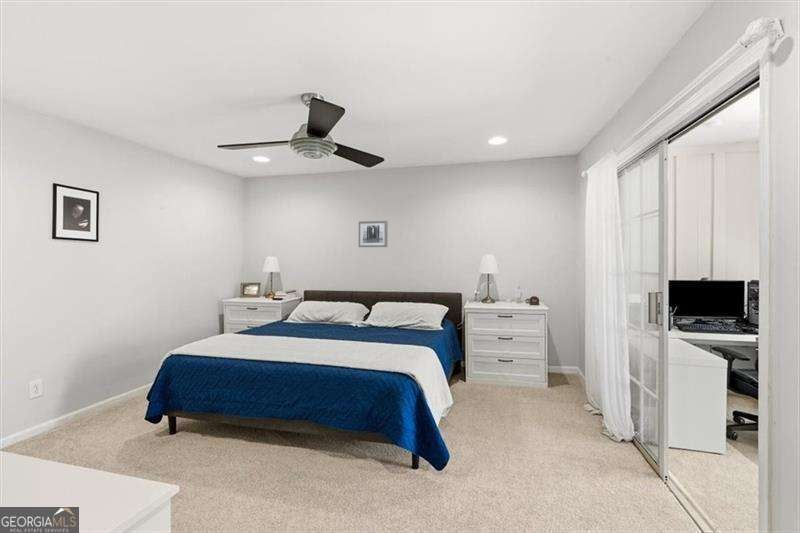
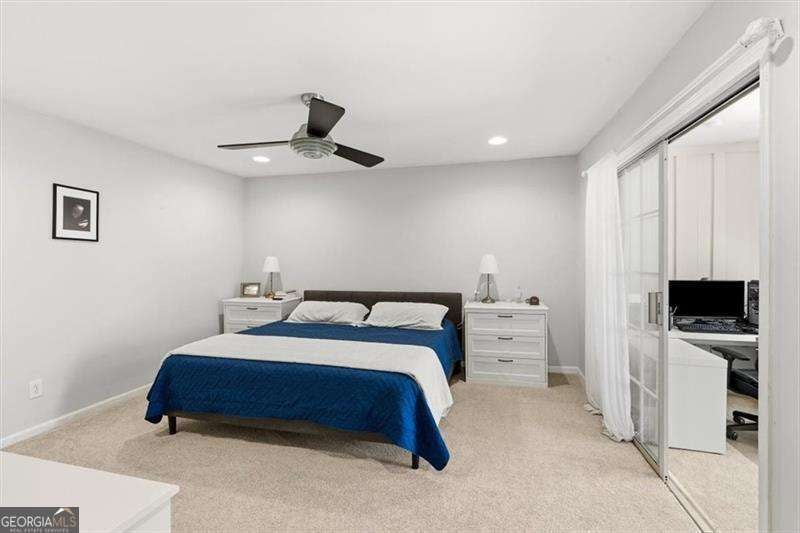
- wall art [358,220,389,248]
